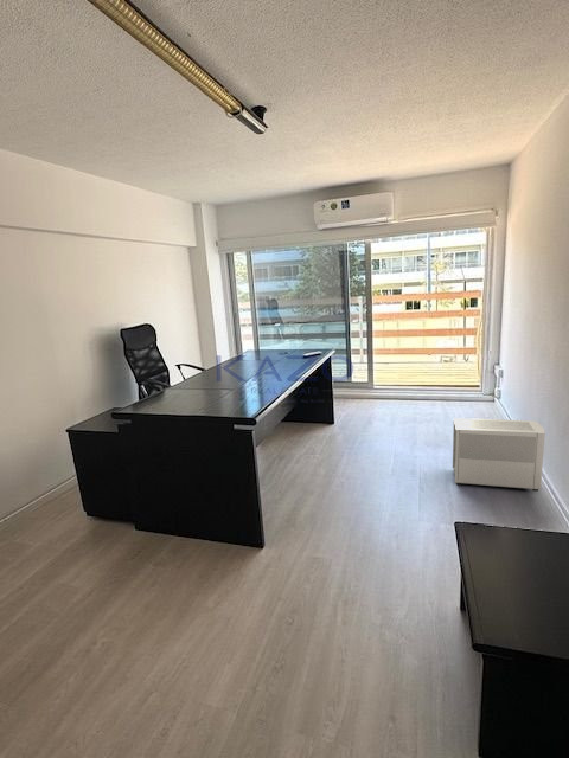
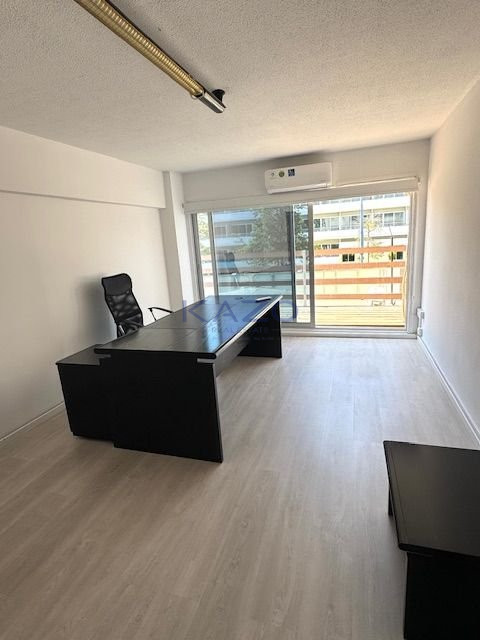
- air purifier [452,417,546,493]
